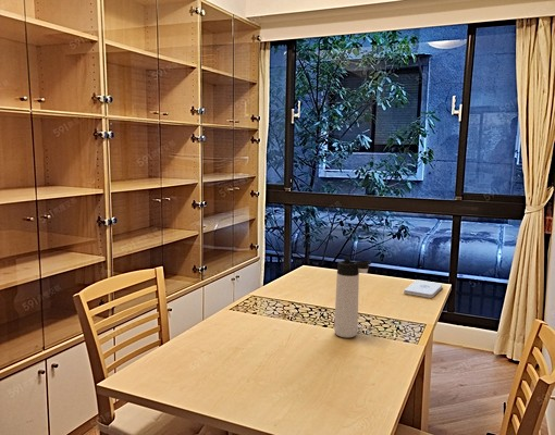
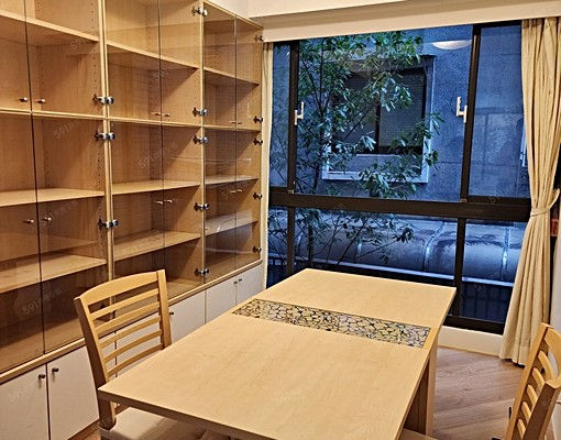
- notepad [403,278,444,299]
- thermos bottle [333,257,372,338]
